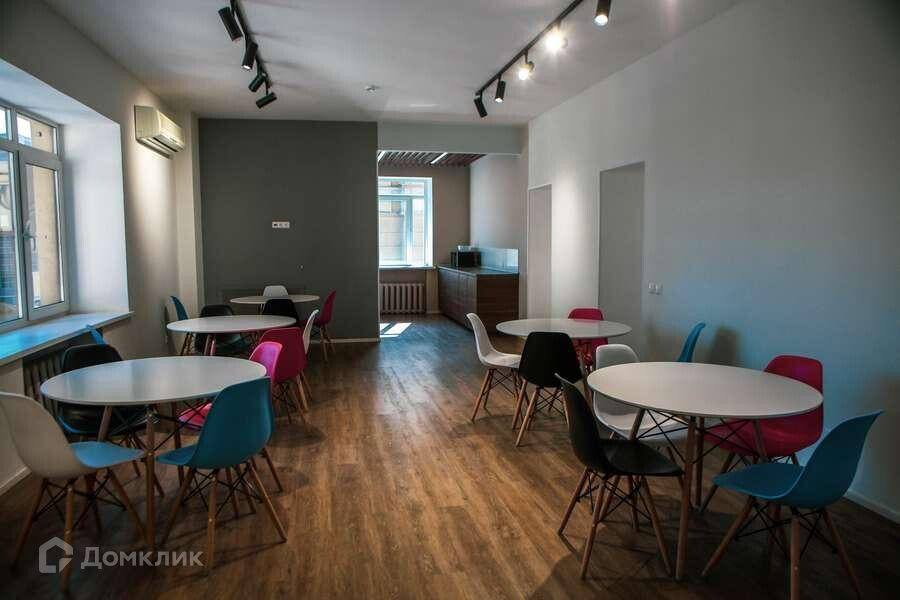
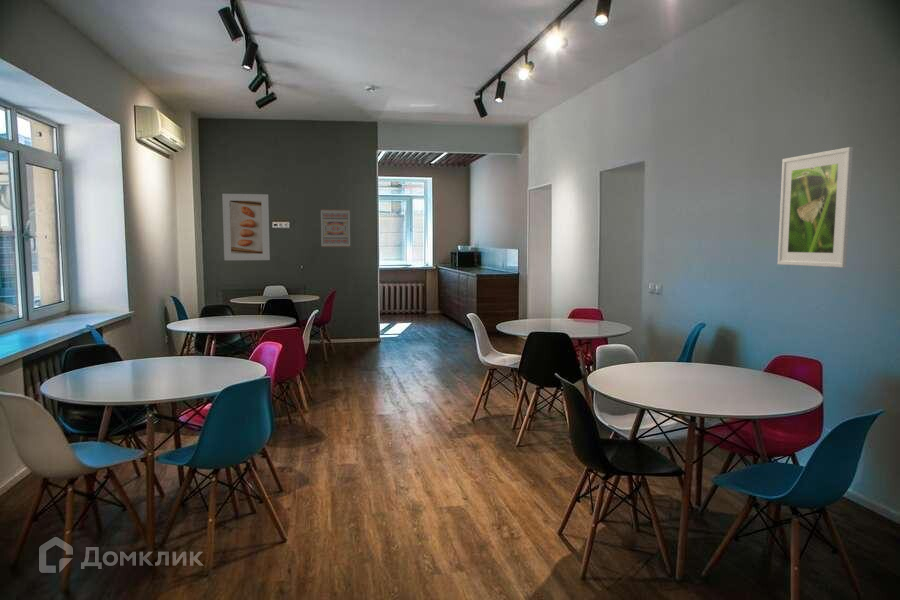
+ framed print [221,193,271,261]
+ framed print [777,146,854,269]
+ wall art [320,208,351,248]
